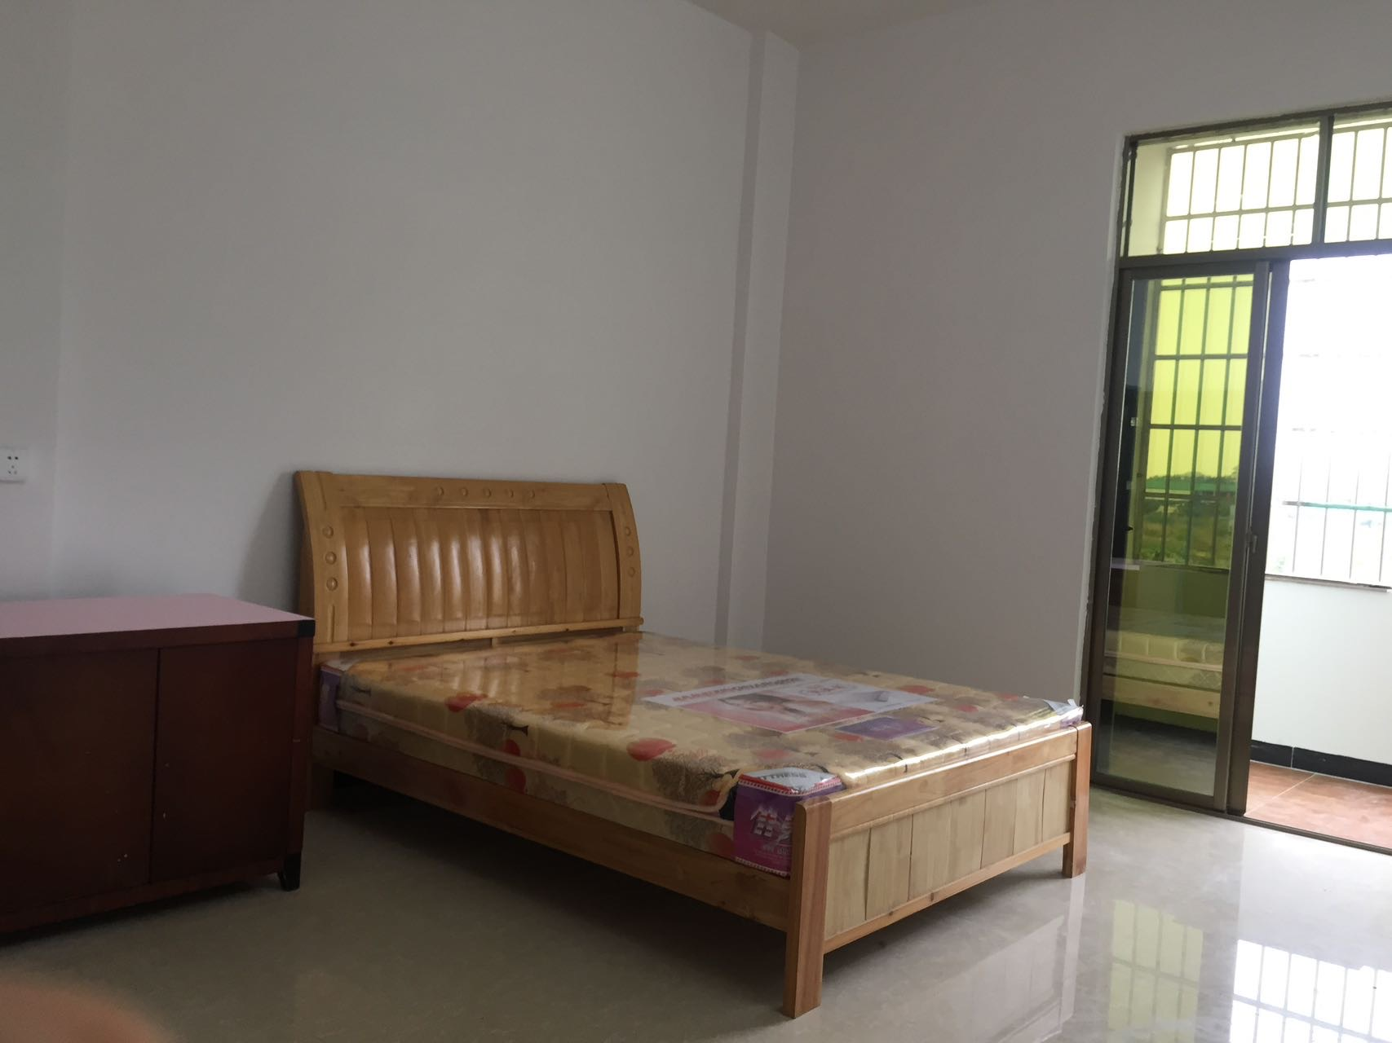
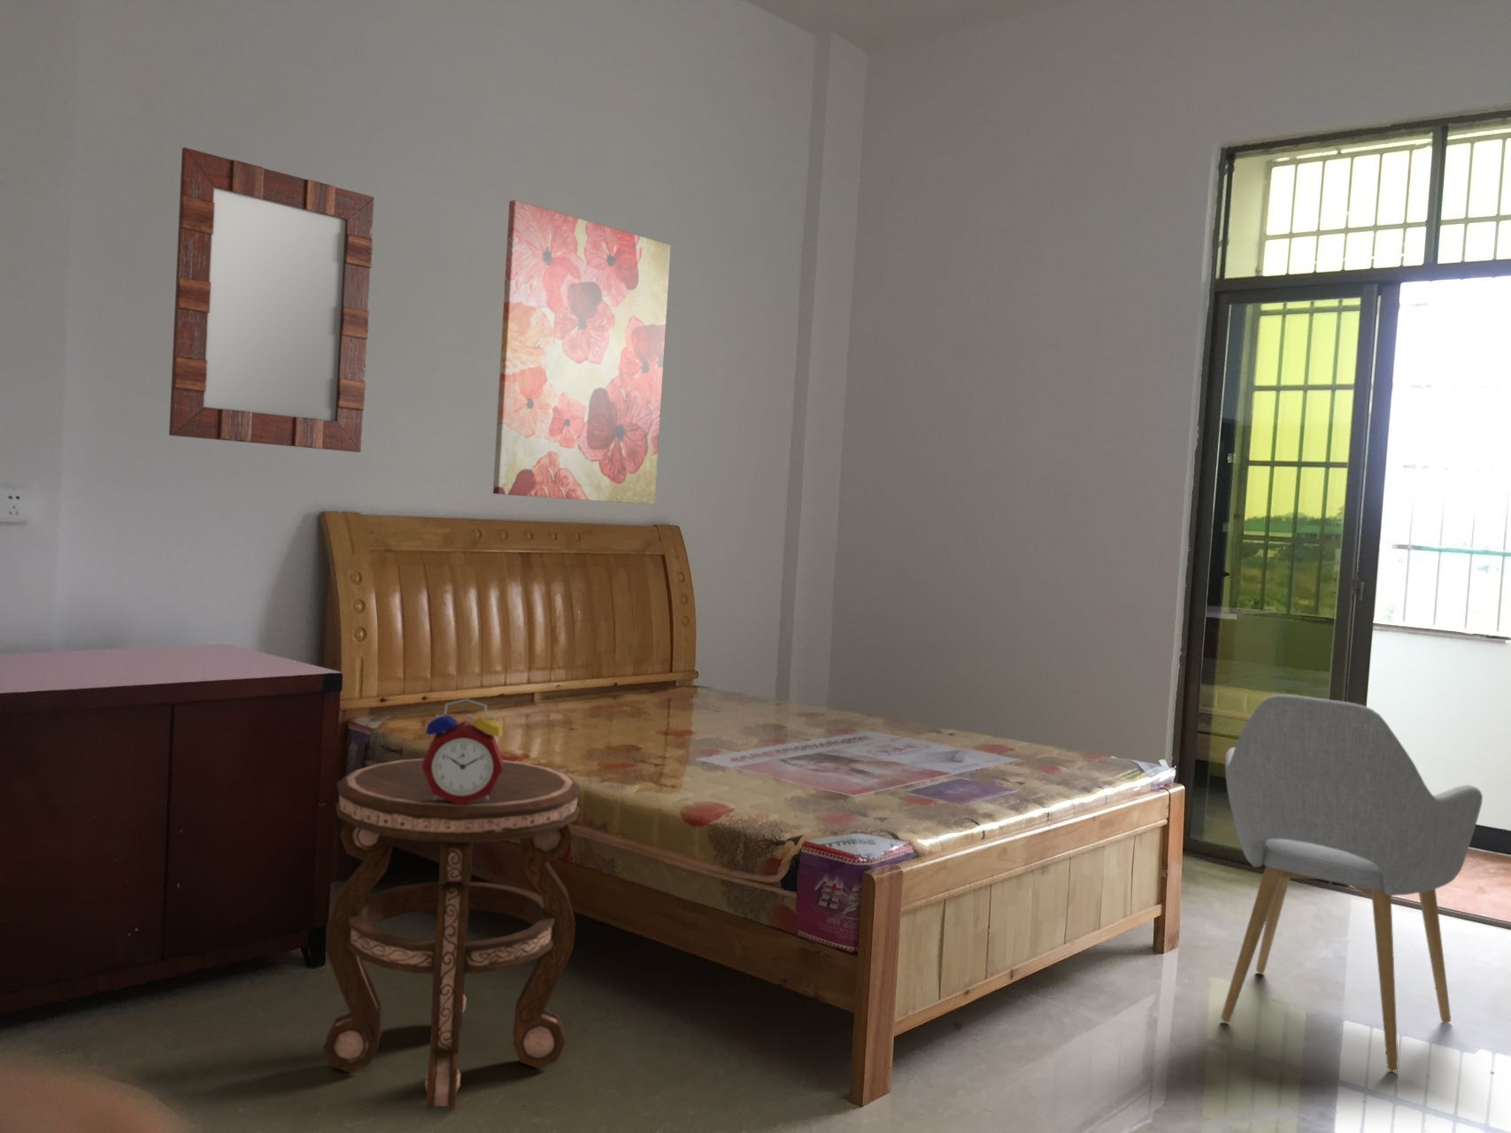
+ wall art [493,199,672,506]
+ chair [1220,694,1484,1072]
+ alarm clock [422,699,503,806]
+ home mirror [168,146,375,453]
+ side table [322,758,582,1110]
